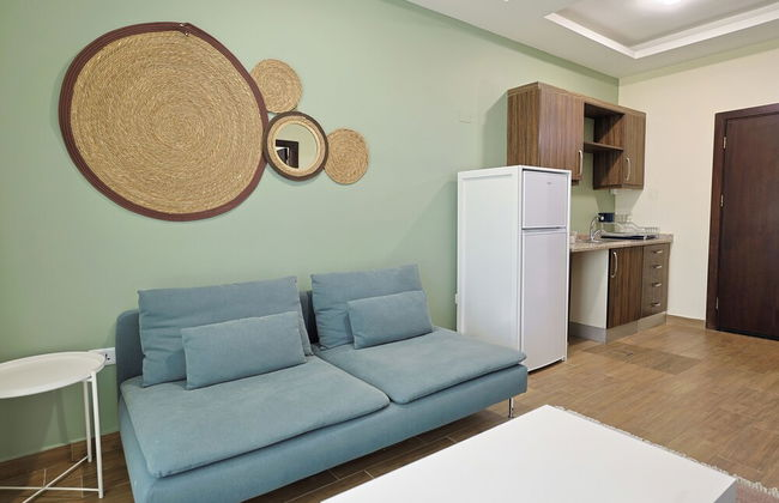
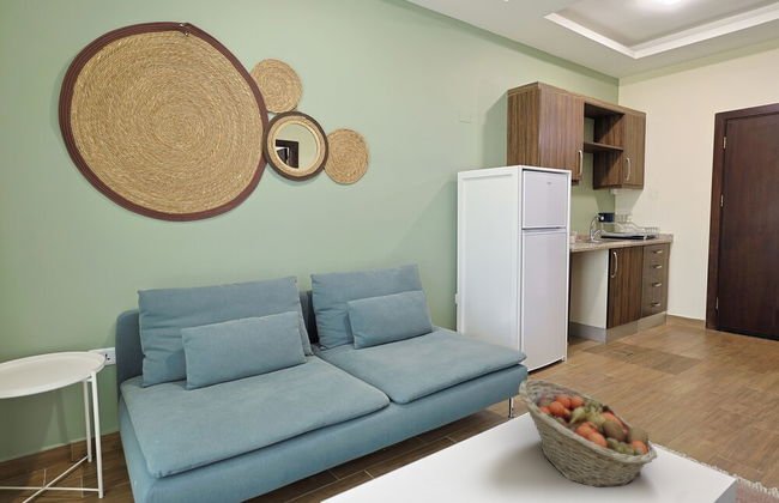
+ fruit basket [518,378,658,489]
